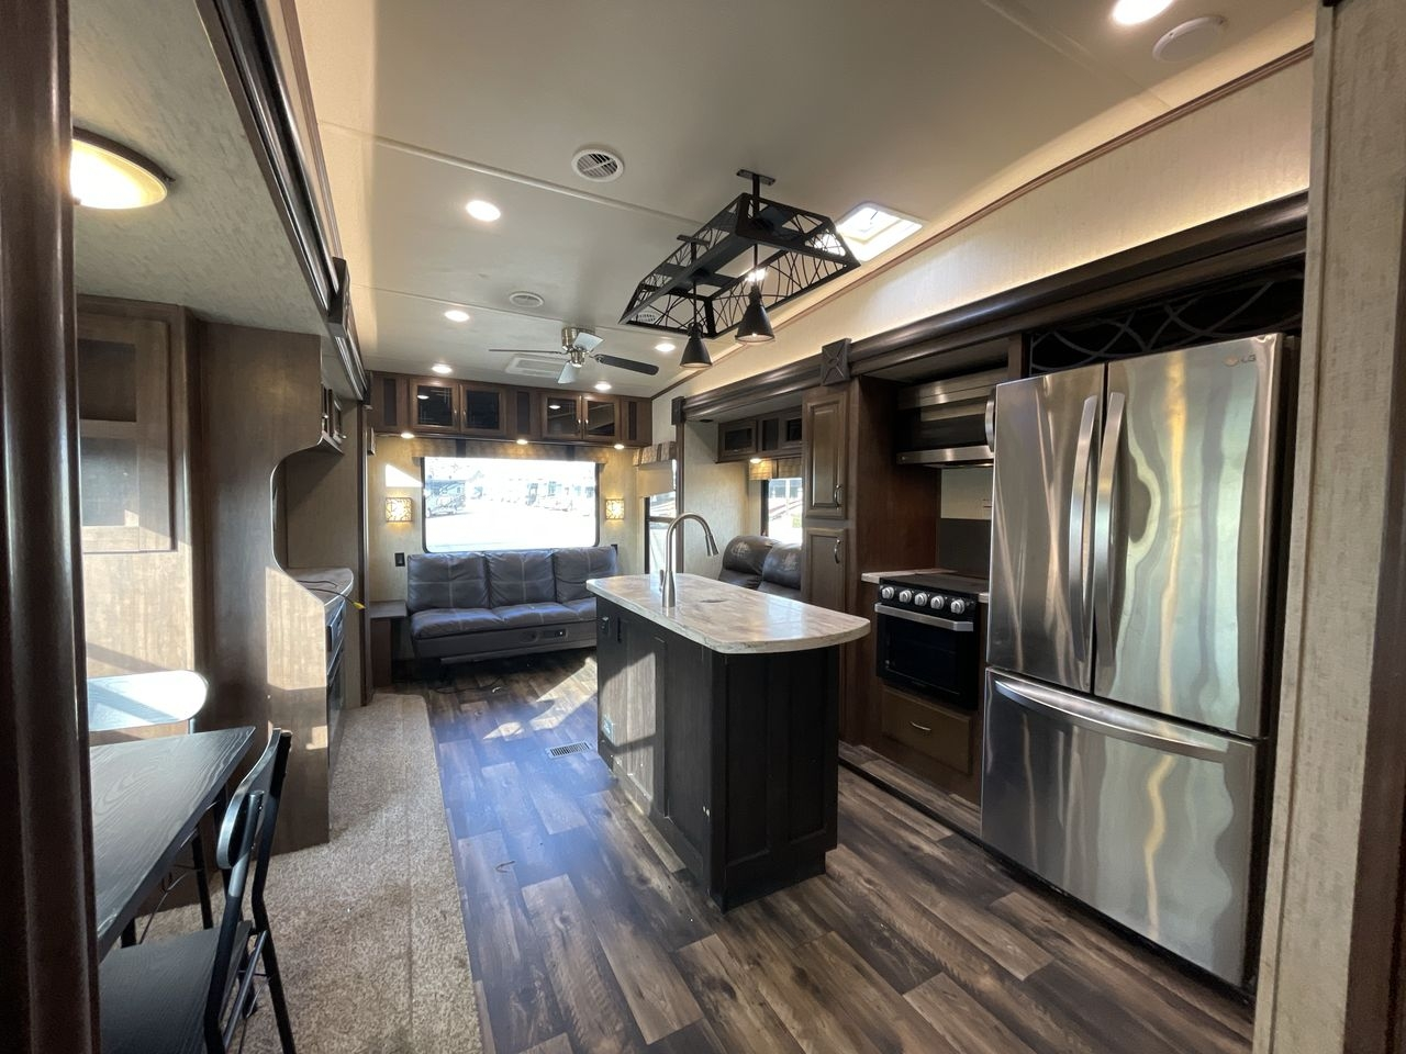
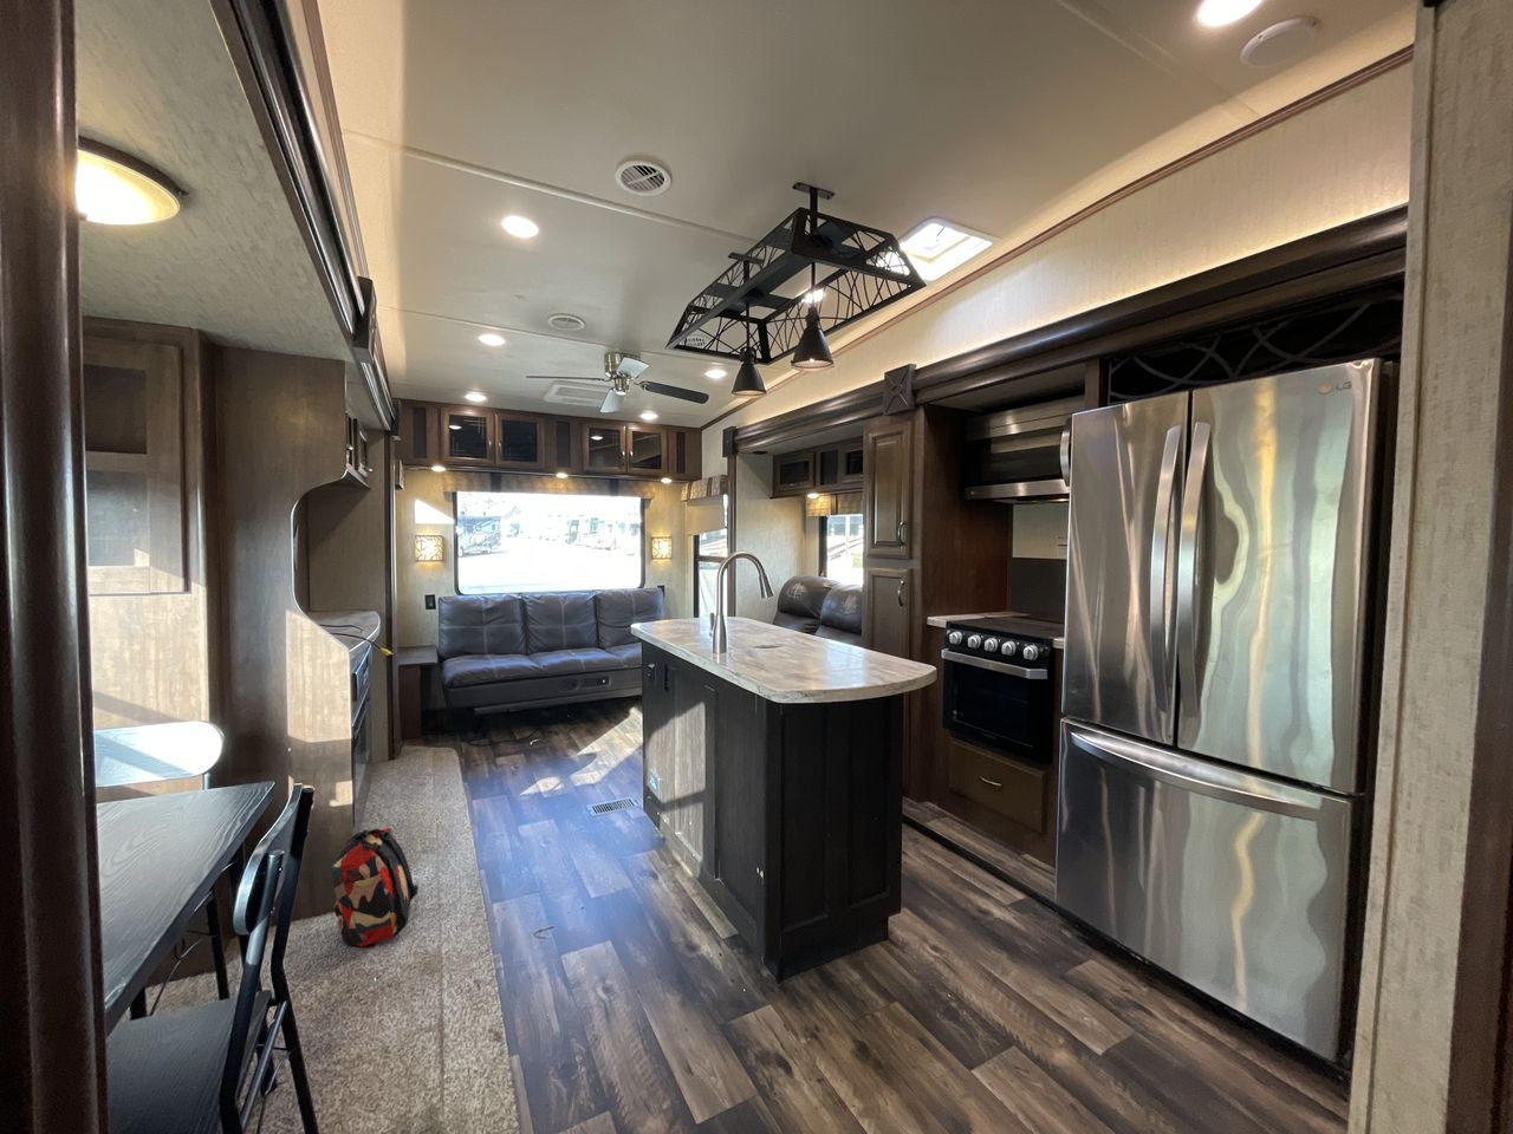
+ backpack [330,827,419,948]
